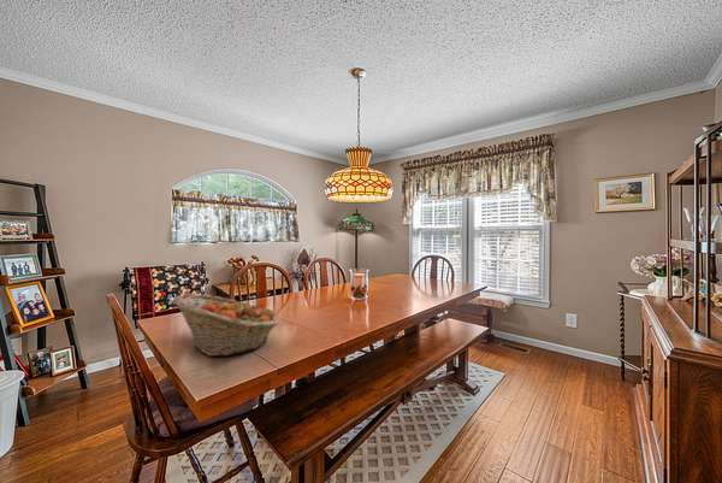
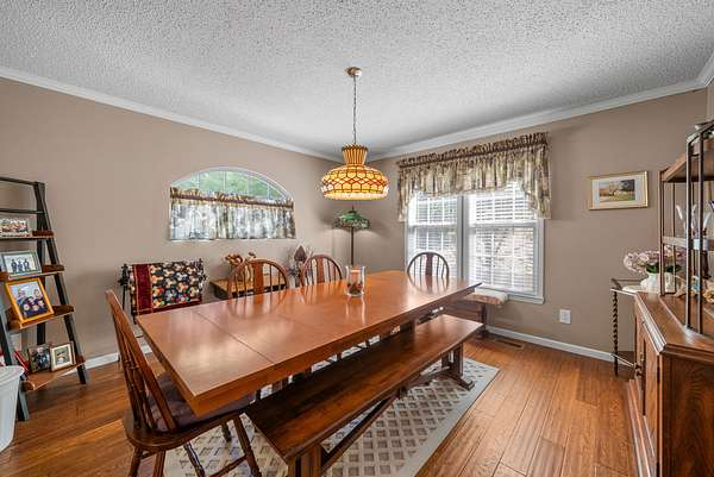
- fruit basket [172,293,279,358]
